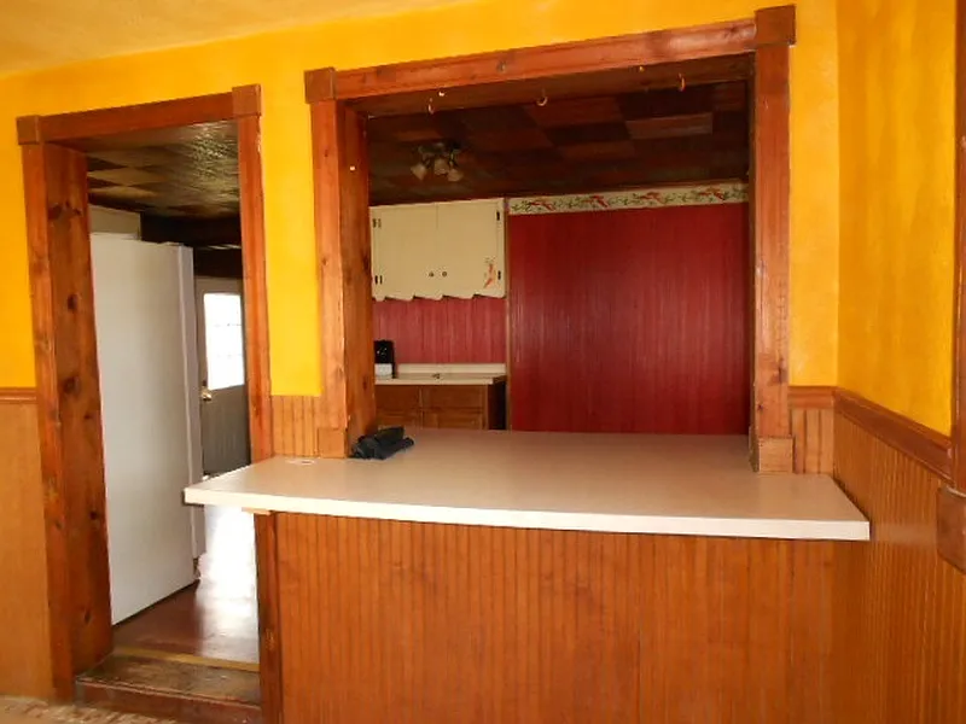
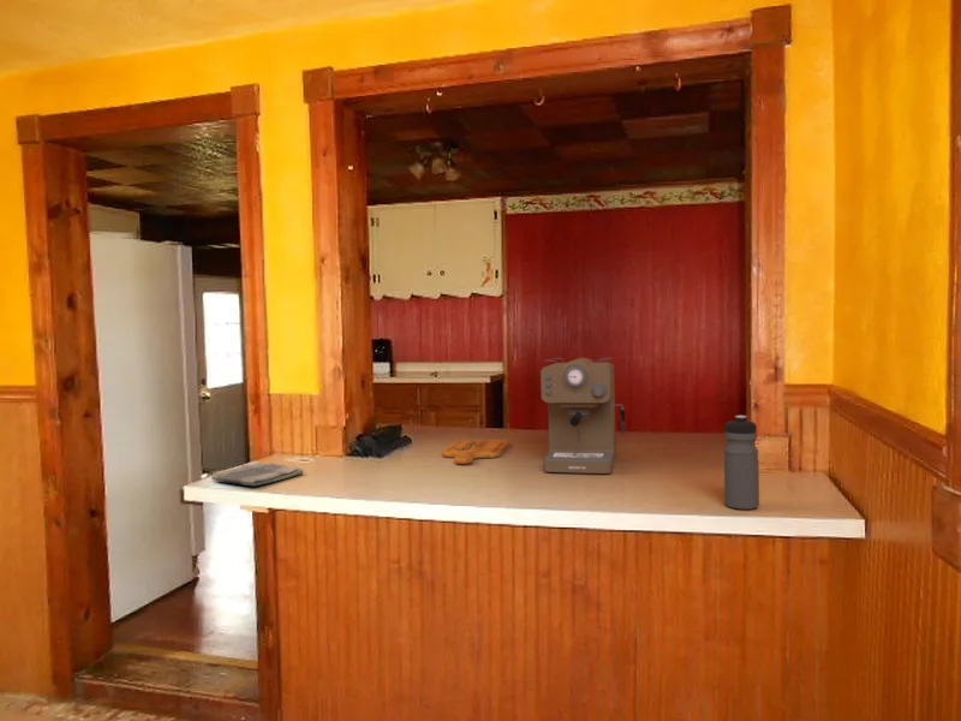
+ water bottle [723,415,760,511]
+ cutting board [441,439,511,465]
+ coffee maker [539,357,627,475]
+ dish towel [210,460,305,487]
